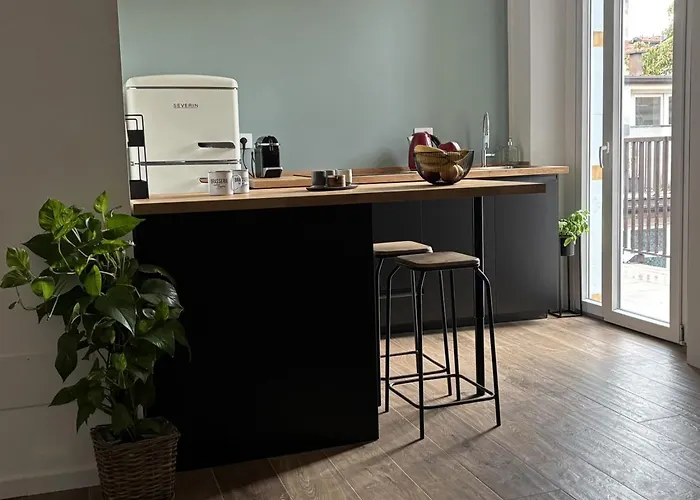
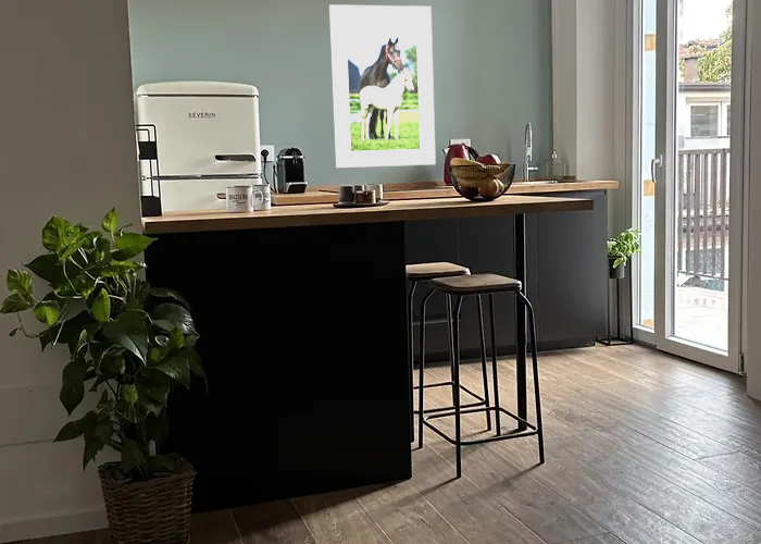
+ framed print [328,3,437,169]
